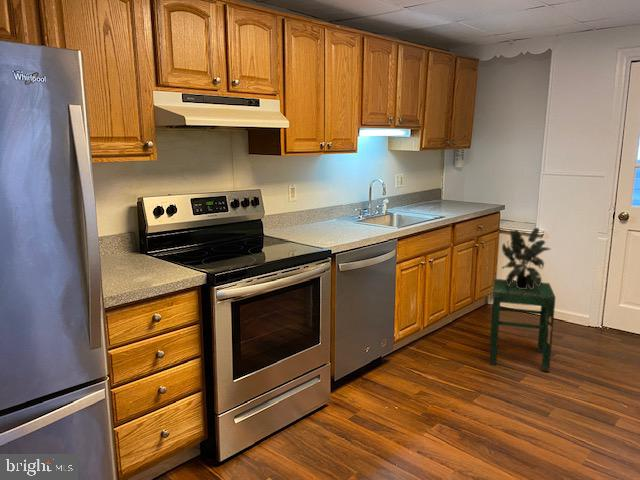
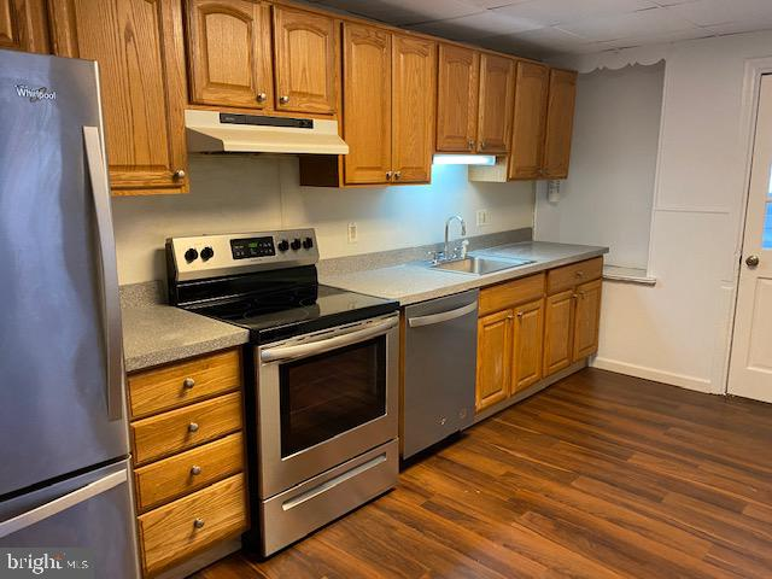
- potted plant [501,227,552,289]
- stool [489,278,557,373]
